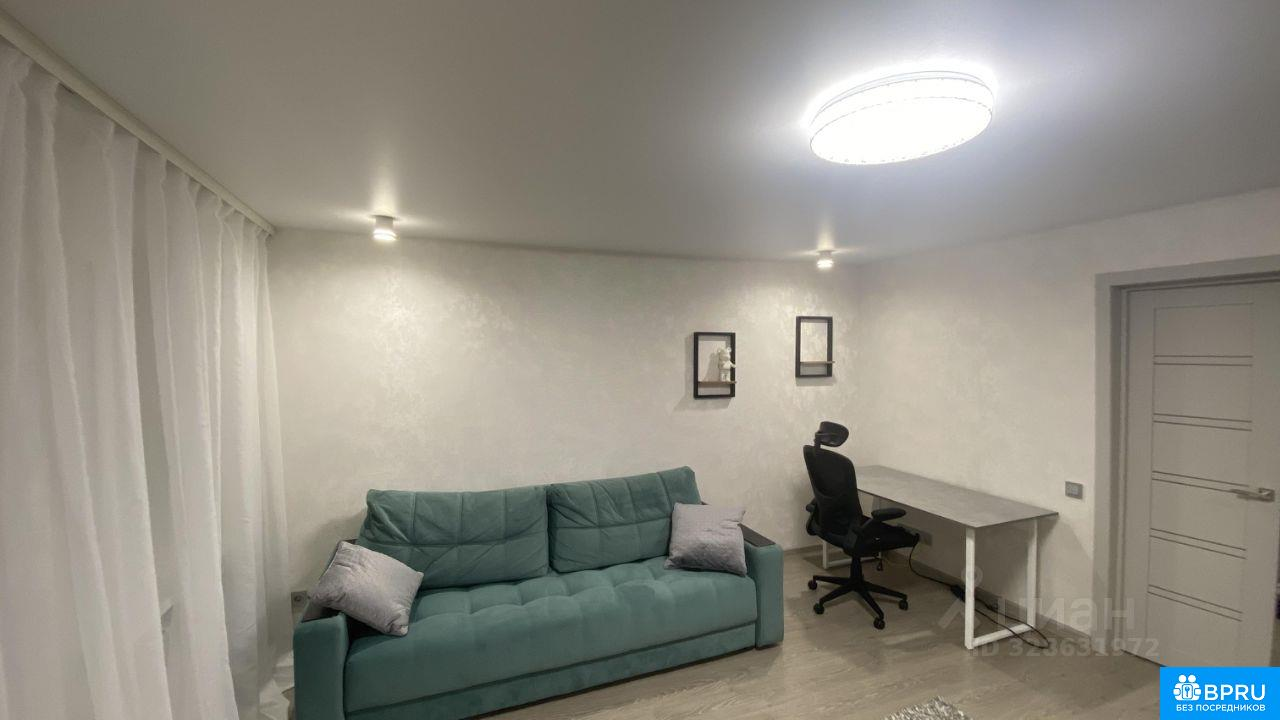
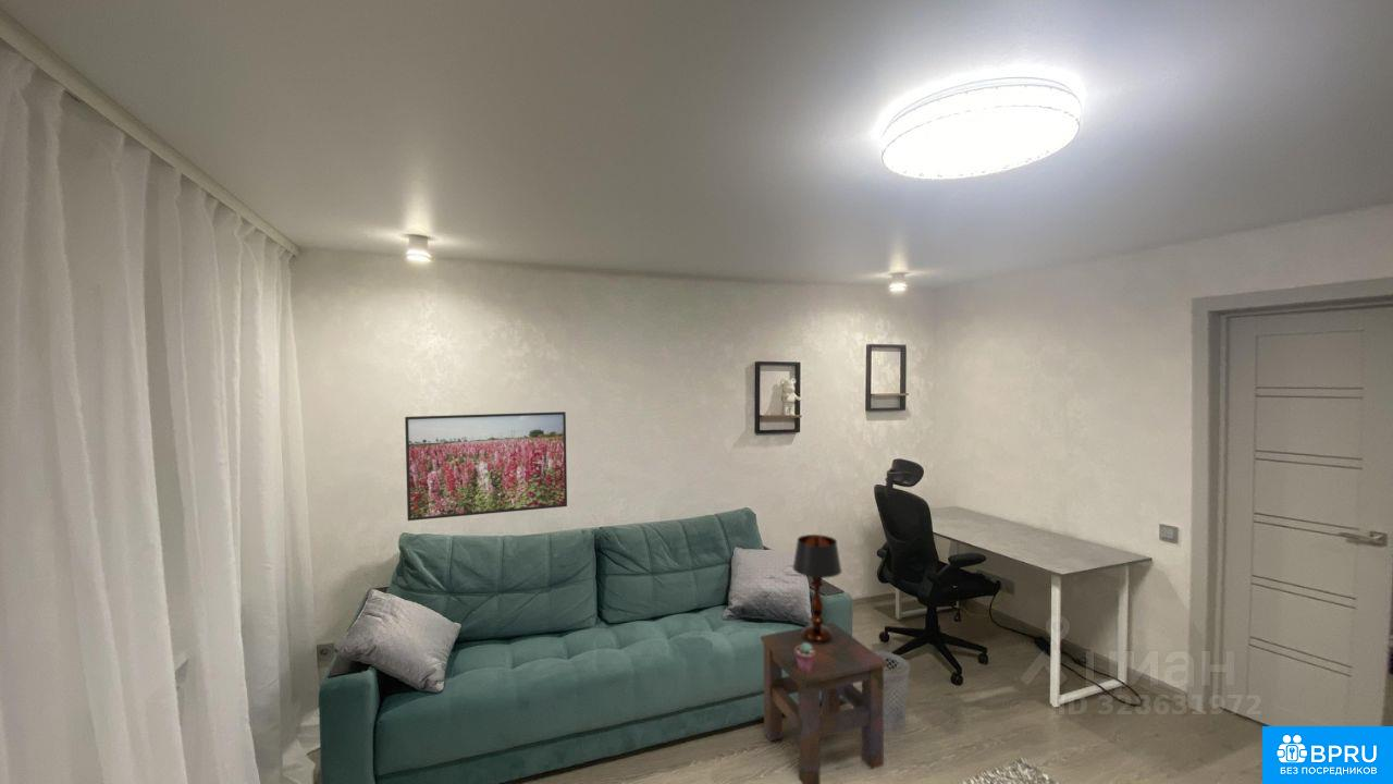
+ table lamp [792,534,842,644]
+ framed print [404,411,568,522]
+ wastebasket [873,650,911,731]
+ side table [760,622,888,784]
+ potted succulent [794,642,815,672]
